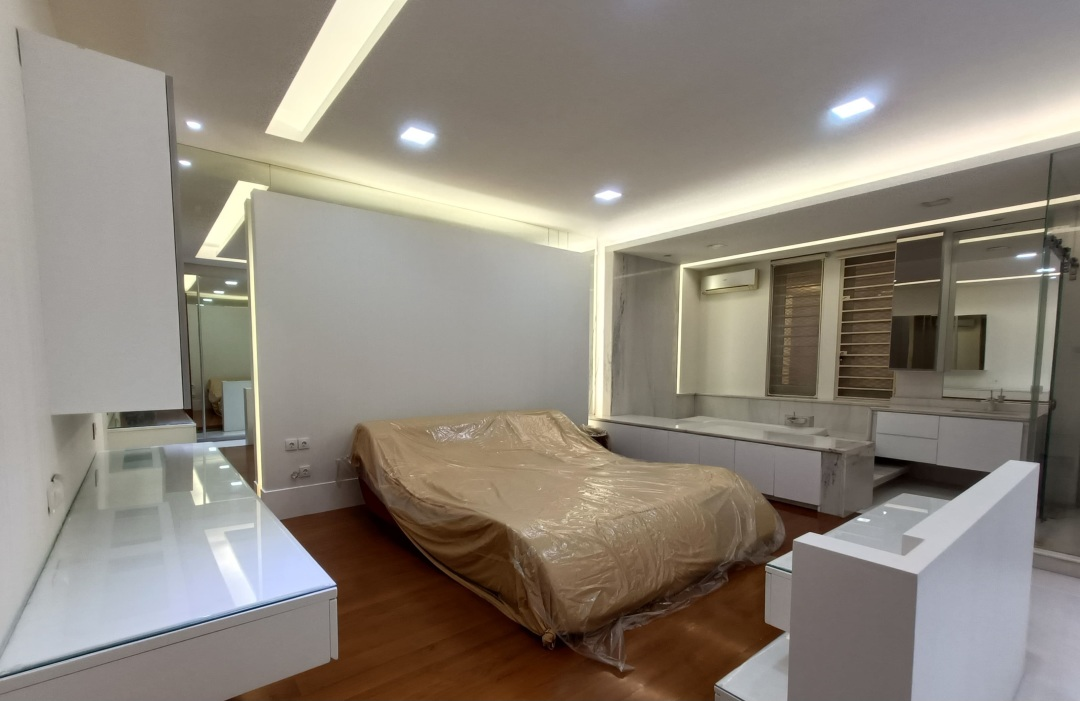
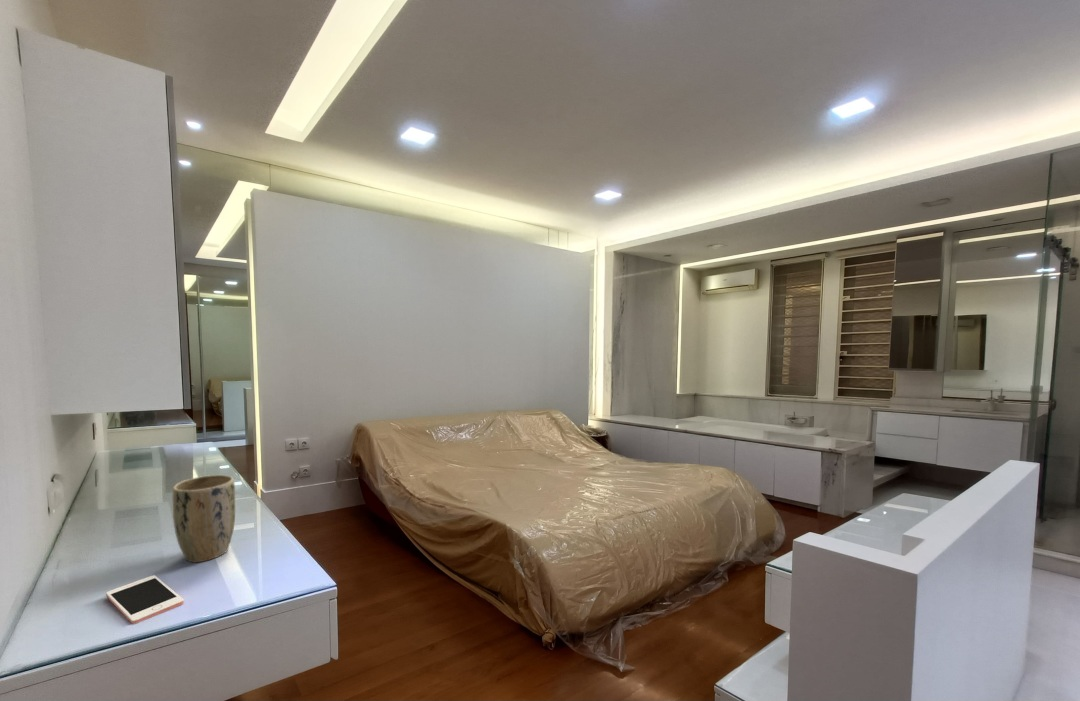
+ cell phone [105,575,185,625]
+ plant pot [171,474,236,563]
